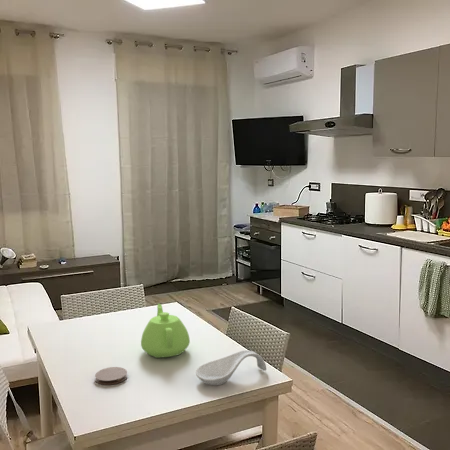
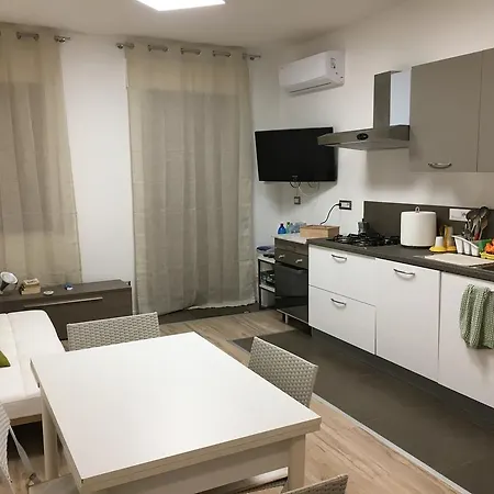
- spoon rest [195,349,267,386]
- teapot [140,303,191,359]
- coaster [94,366,128,386]
